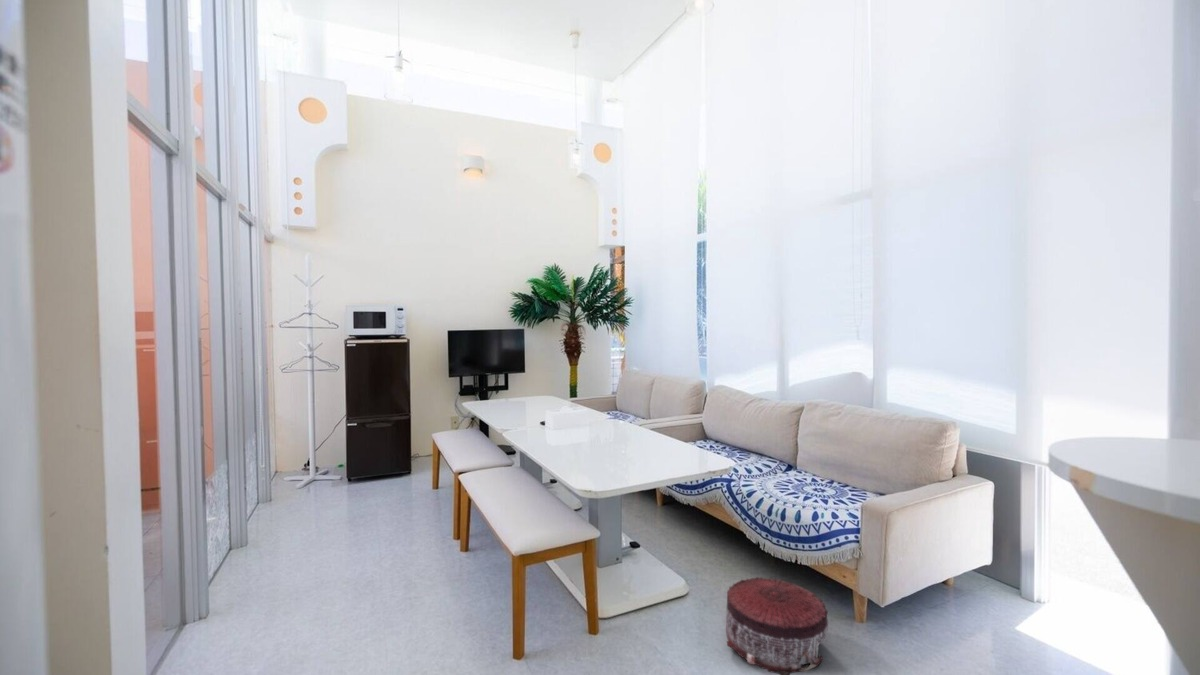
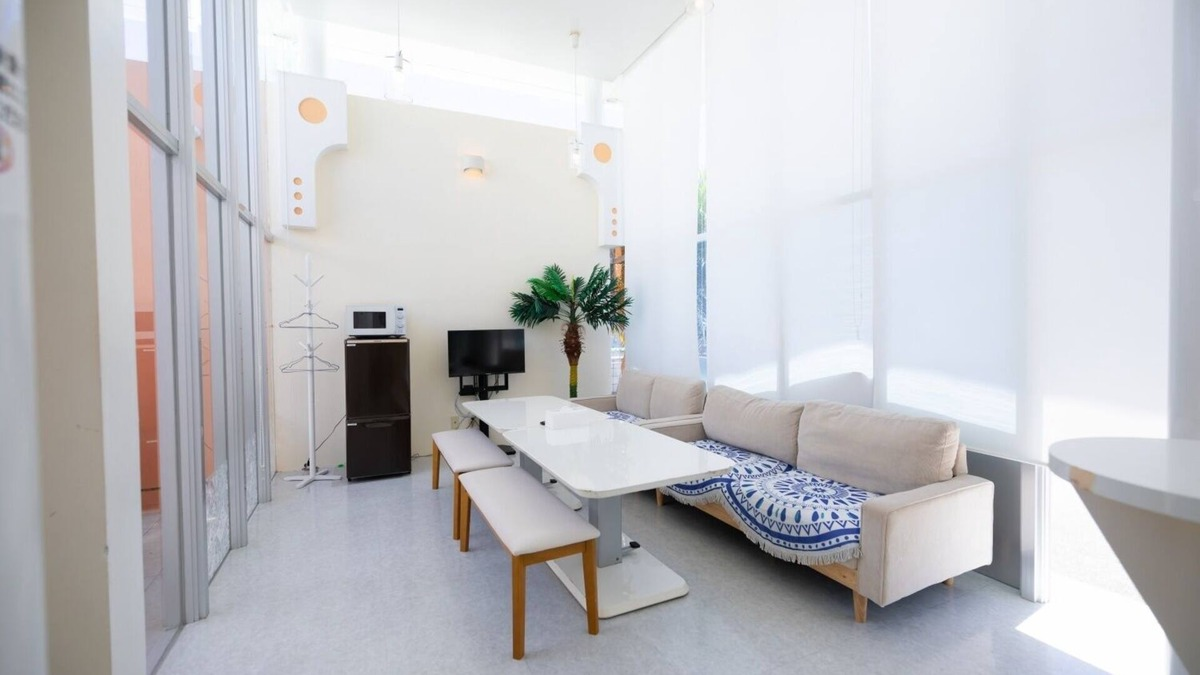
- pouf [725,576,829,675]
